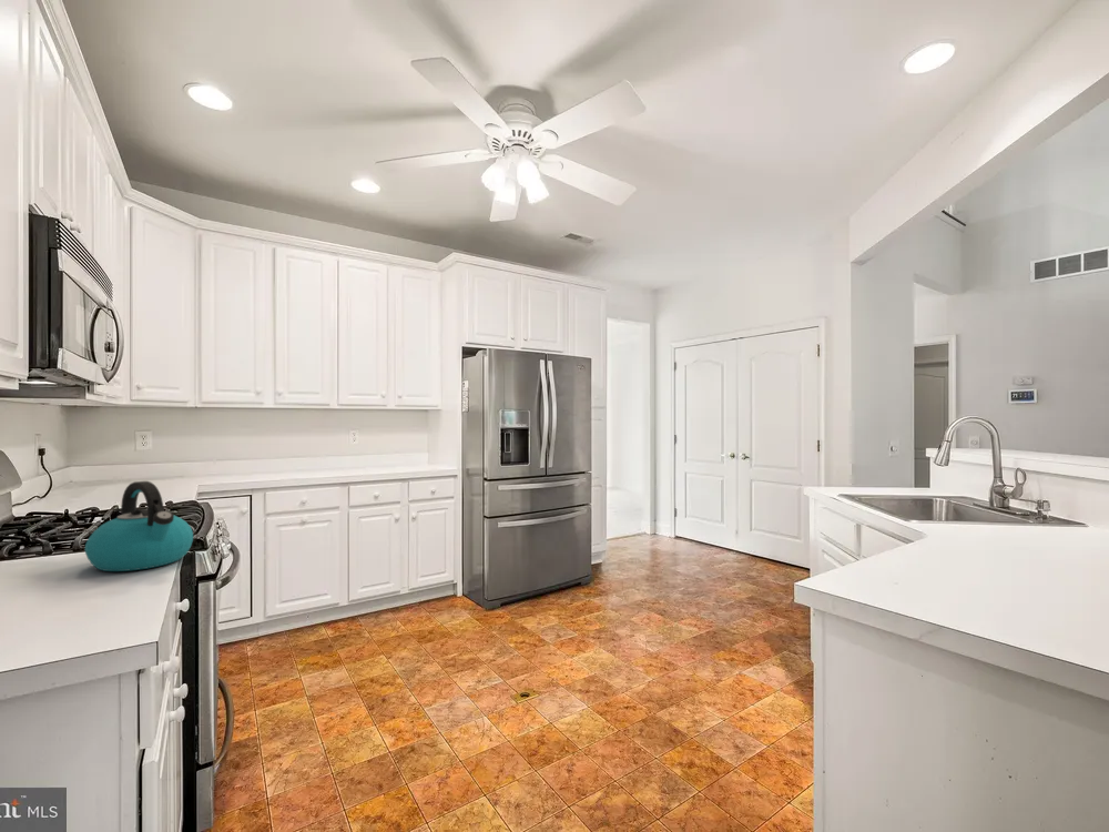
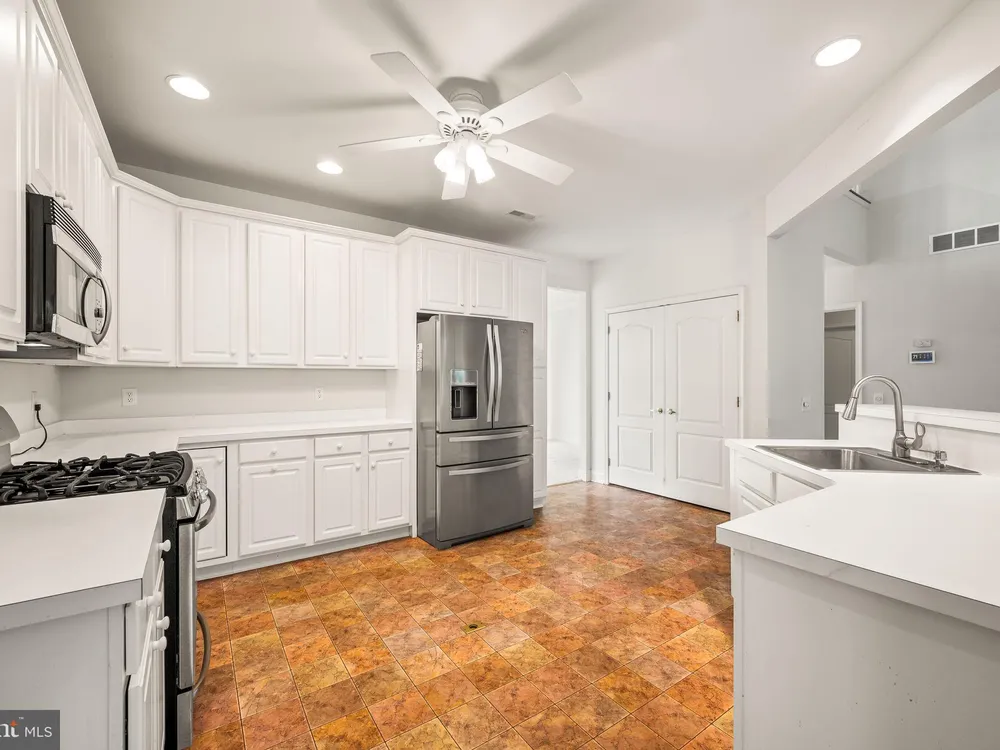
- kettle [84,480,194,572]
